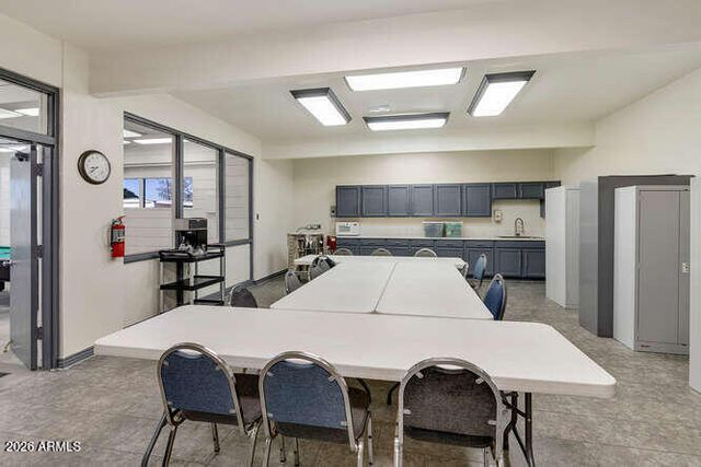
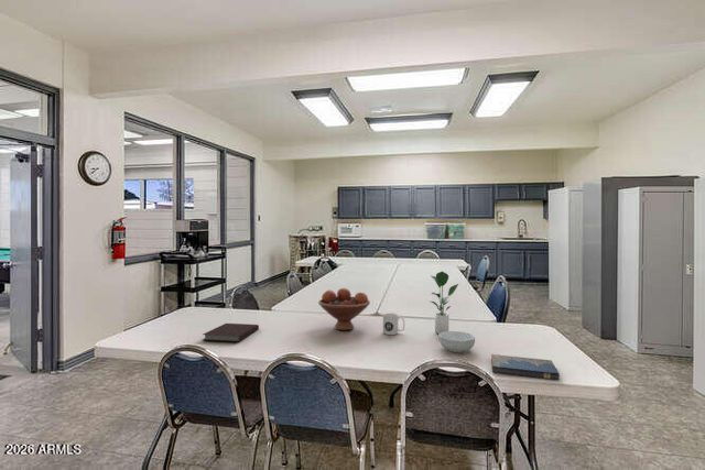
+ notebook [202,323,260,343]
+ mug [382,313,405,336]
+ hardcover book [490,353,561,381]
+ fruit bowl [317,287,371,331]
+ cereal bowl [437,330,476,353]
+ potted plant [430,271,459,335]
